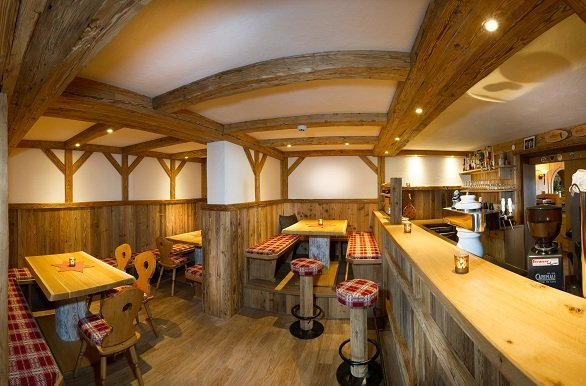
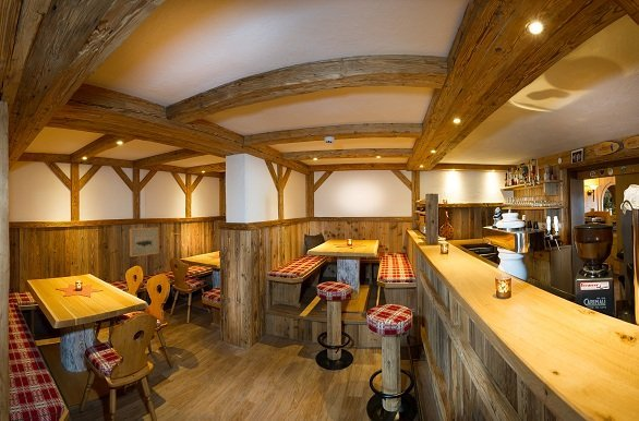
+ wall art [129,226,160,257]
